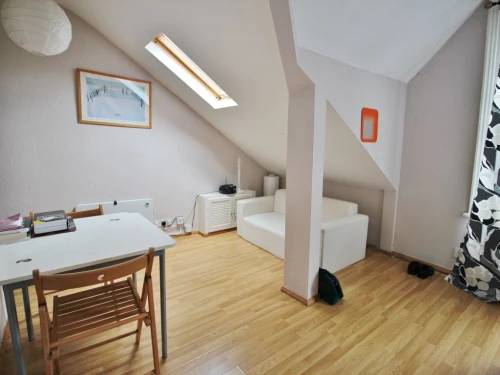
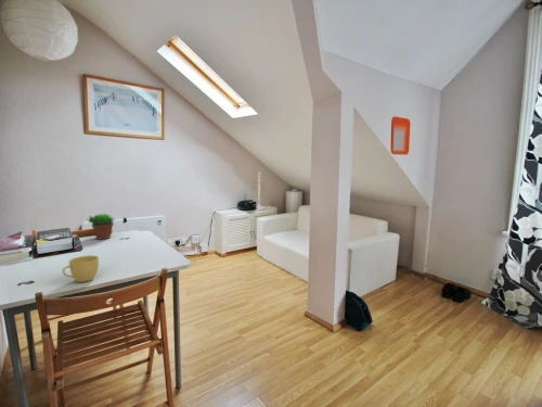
+ cup [62,255,100,283]
+ succulent plant [87,213,117,241]
